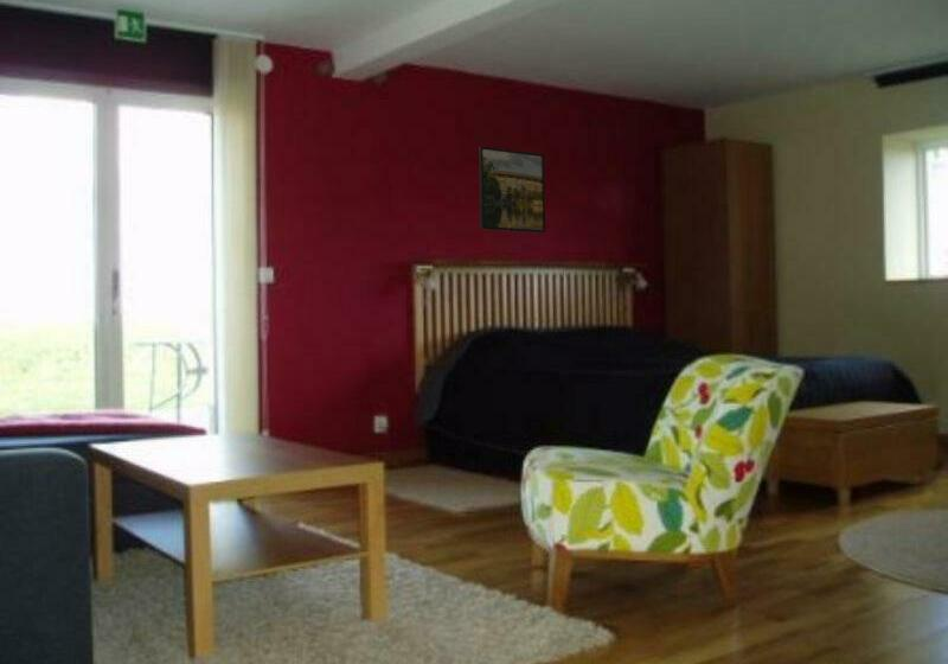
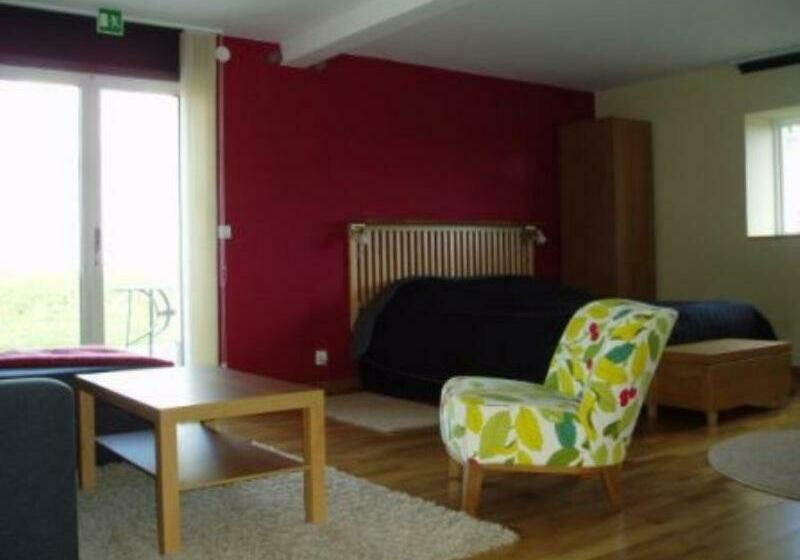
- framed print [478,146,546,234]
